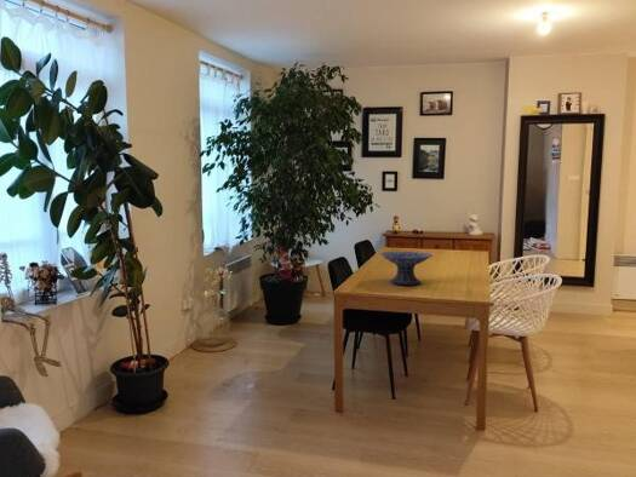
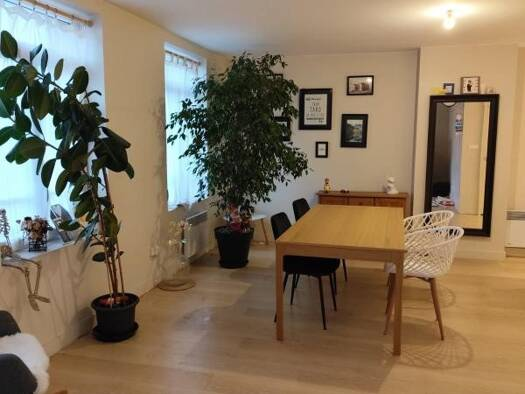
- decorative bowl [379,251,434,286]
